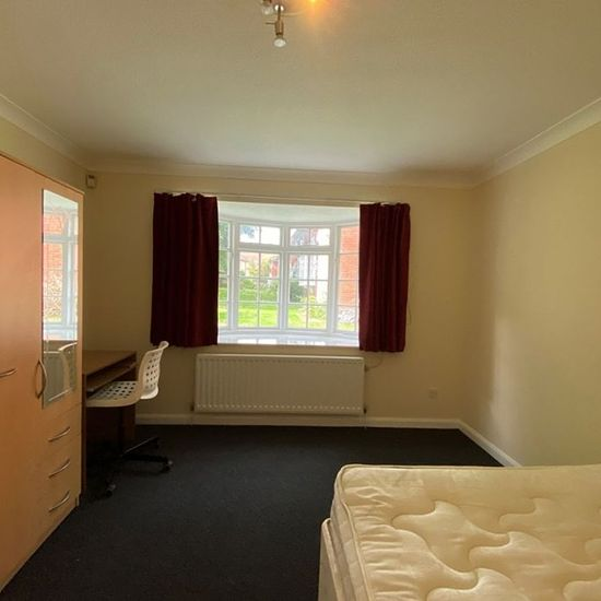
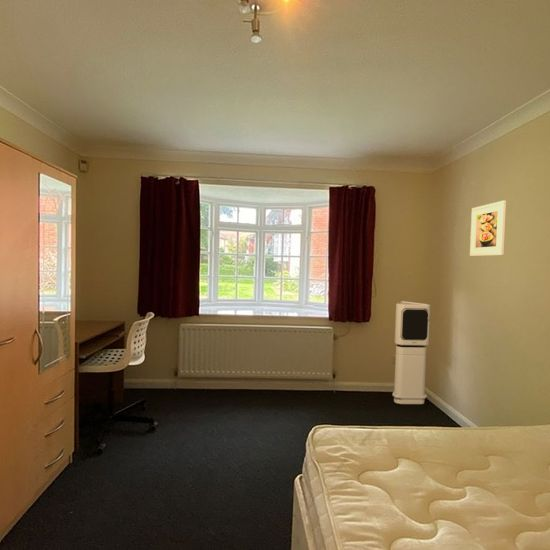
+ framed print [469,200,507,257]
+ air purifier [392,300,432,405]
